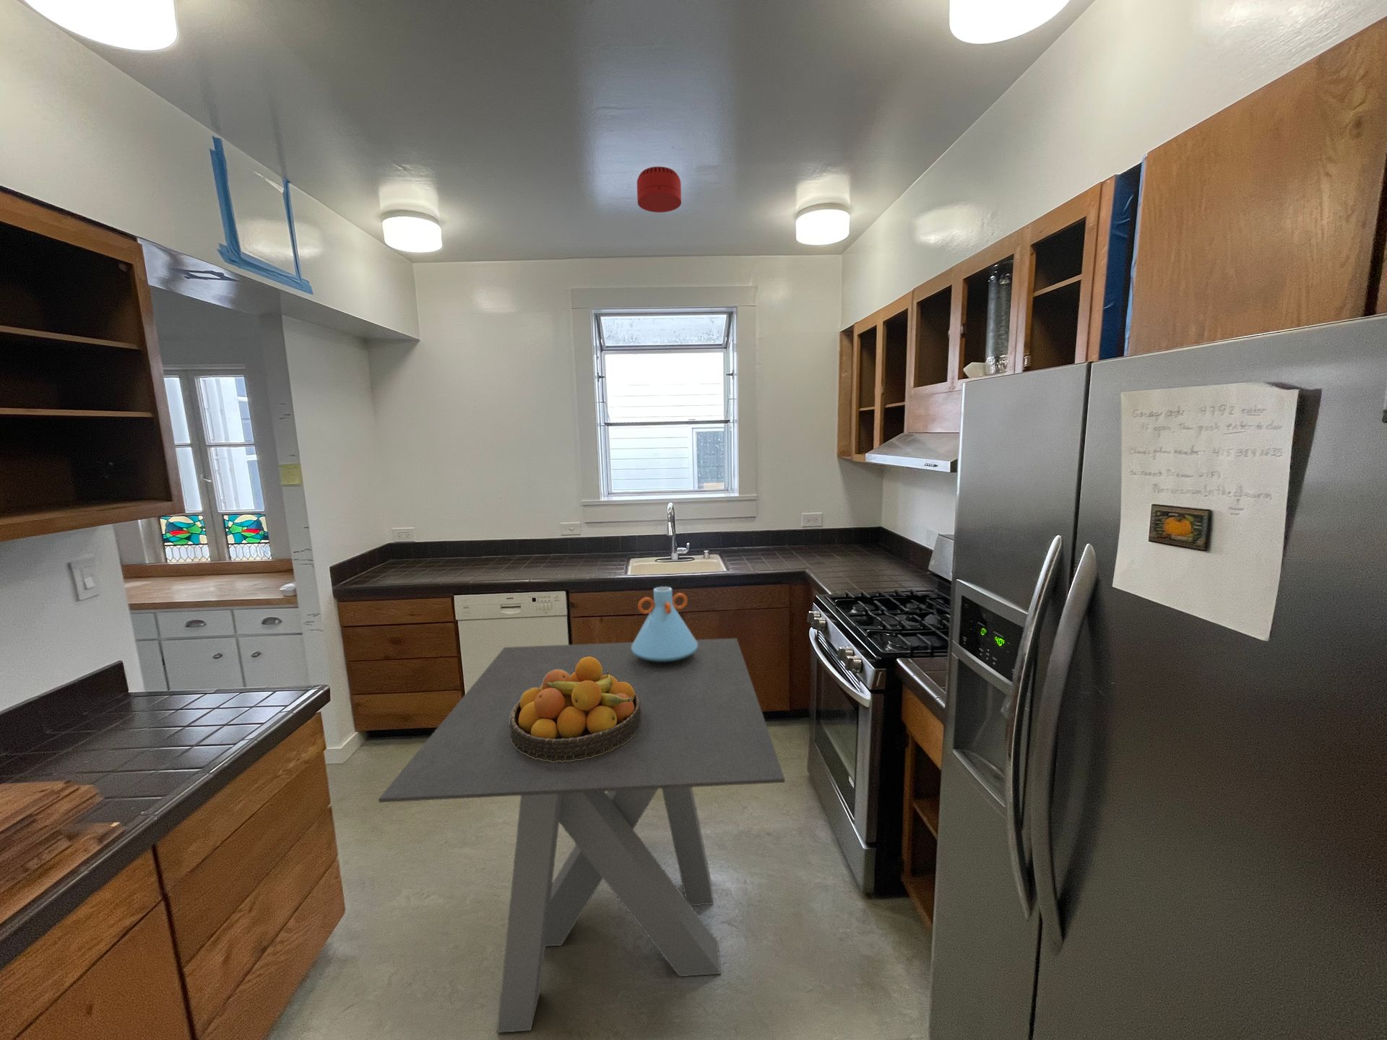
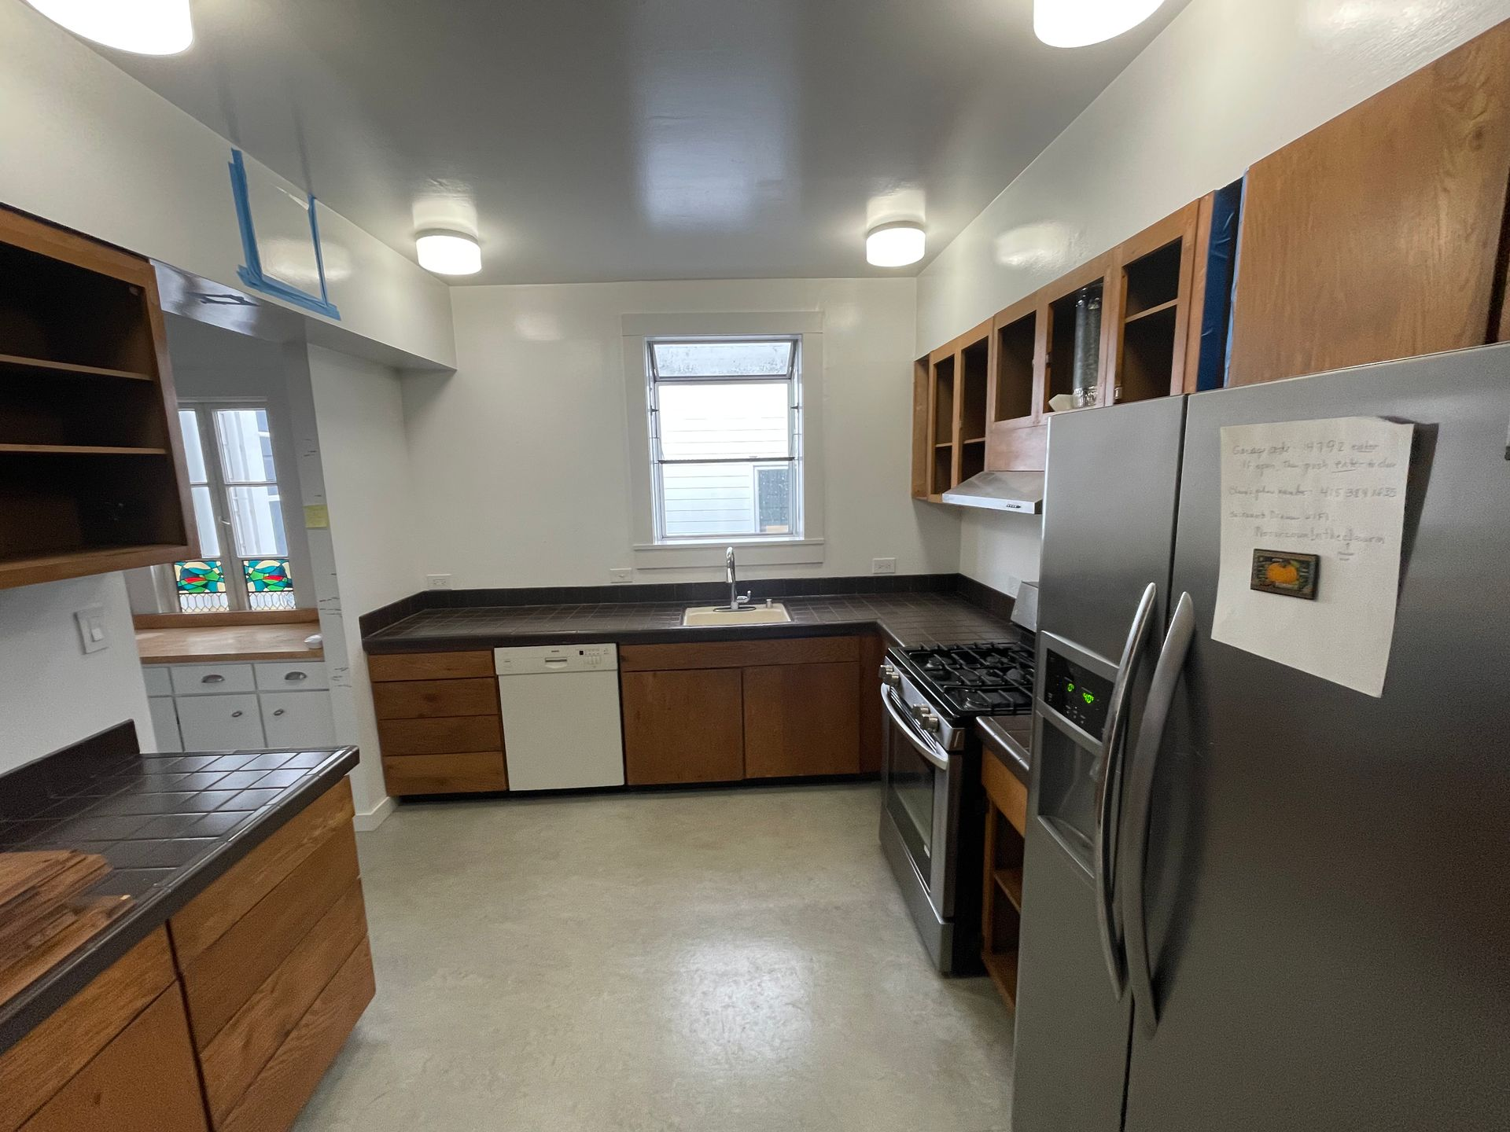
- smoke detector [637,166,681,213]
- vase [631,586,698,662]
- fruit bowl [510,657,641,761]
- dining table [378,638,785,1033]
